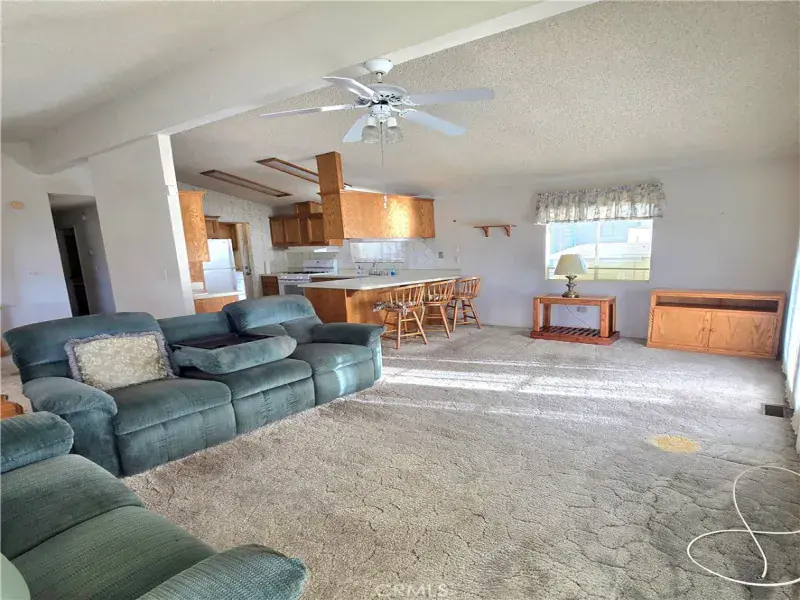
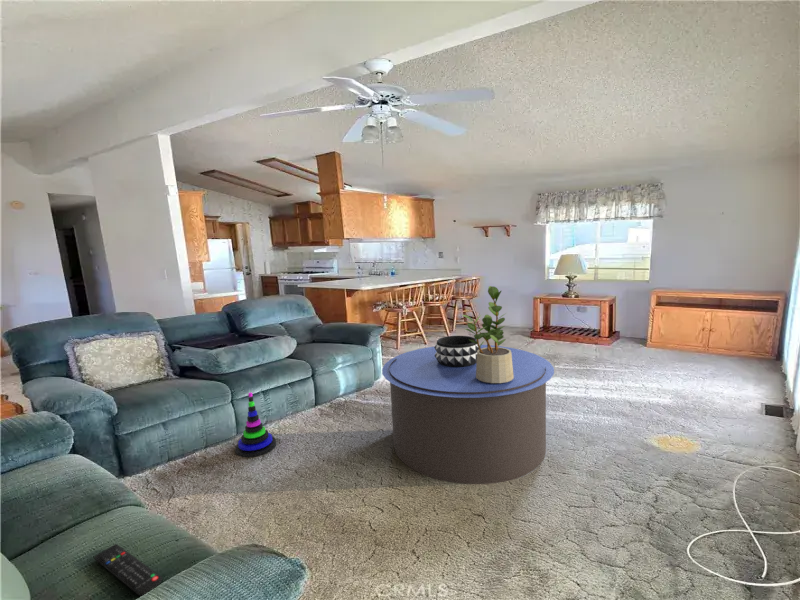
+ remote control [93,543,163,597]
+ potted plant [461,285,514,383]
+ decorative bowl [433,335,479,367]
+ stacking toy [234,392,277,458]
+ coffee table [381,344,555,485]
